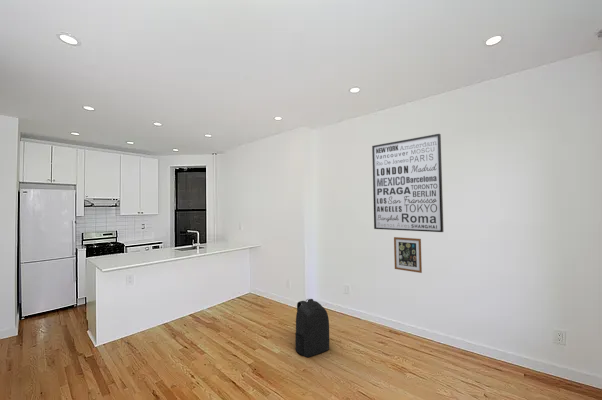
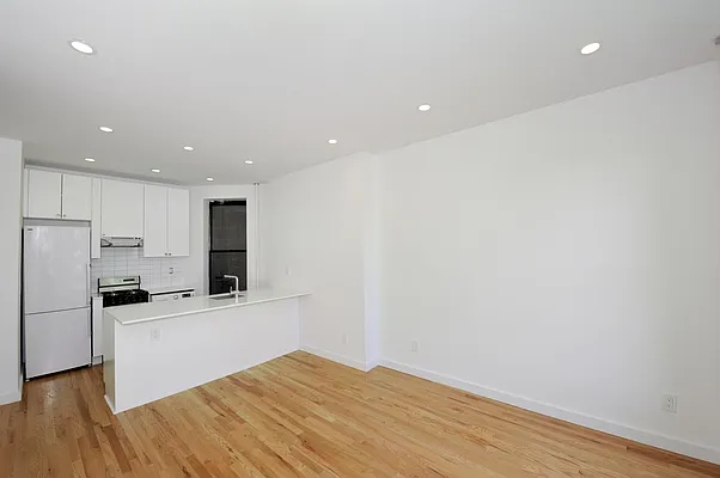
- backpack [294,298,330,358]
- wall art [371,133,445,233]
- wall art [393,236,423,274]
